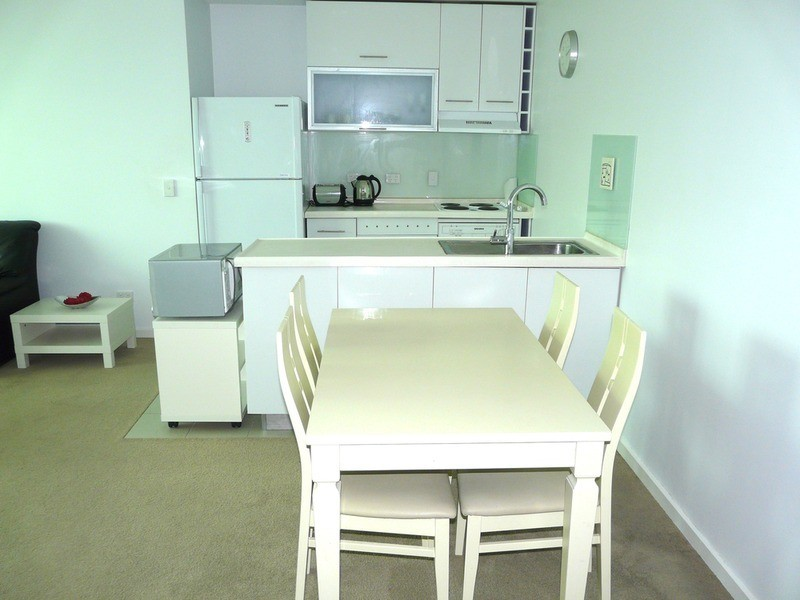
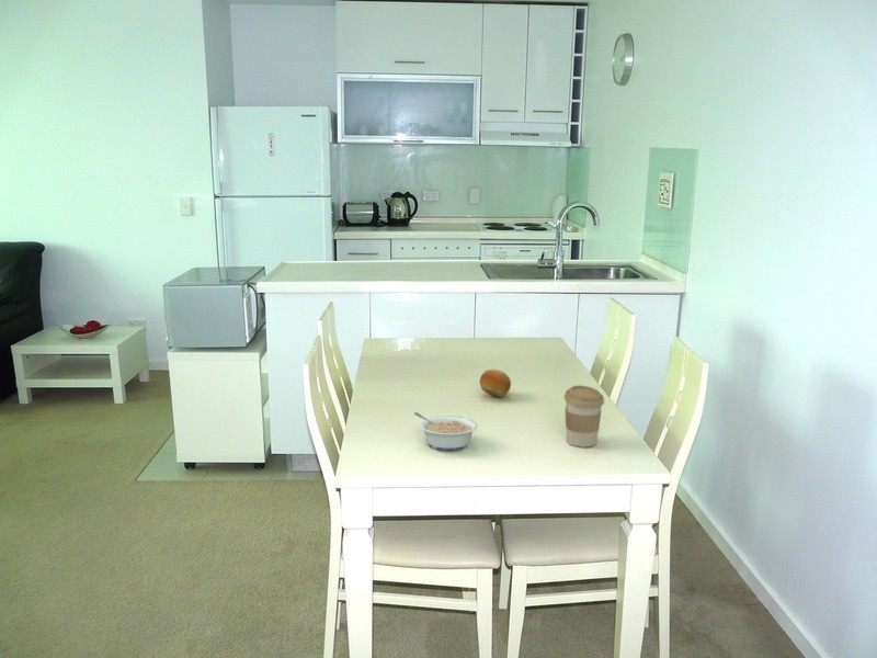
+ fruit [479,368,512,398]
+ coffee cup [563,384,605,449]
+ legume [413,411,479,452]
